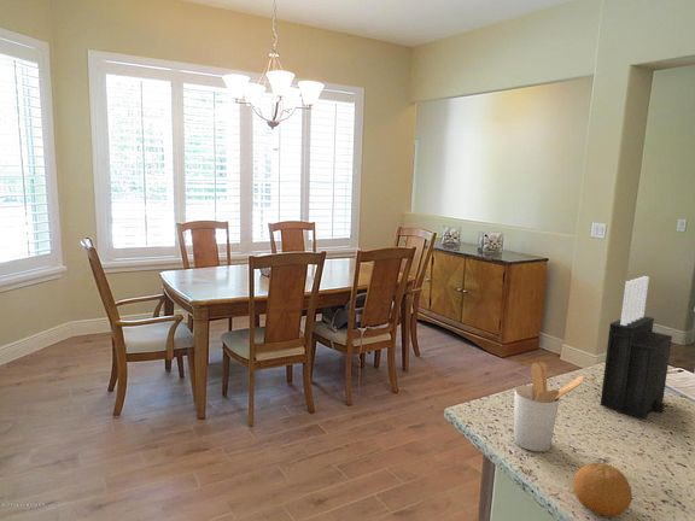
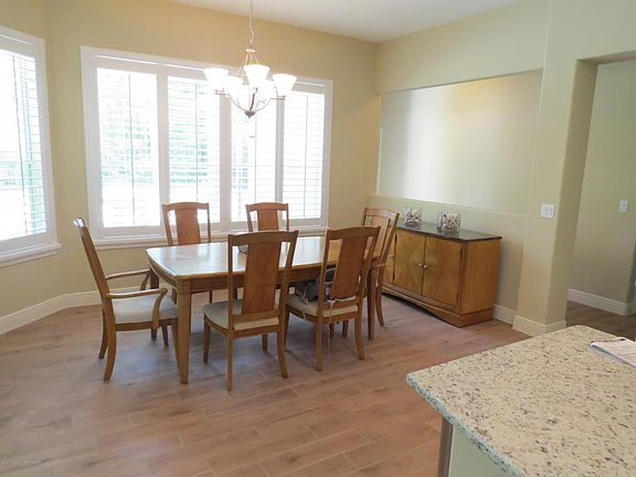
- knife block [600,275,673,421]
- utensil holder [513,361,585,452]
- fruit [572,462,633,517]
